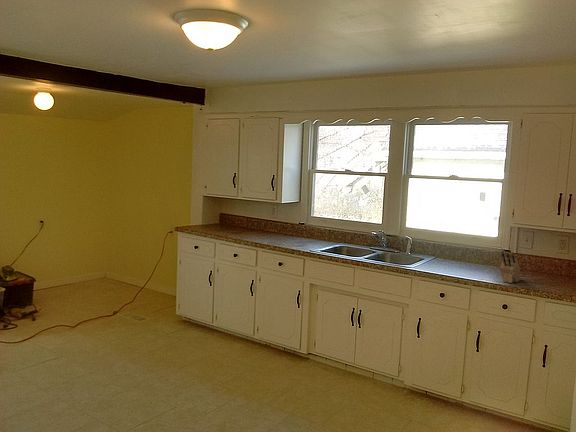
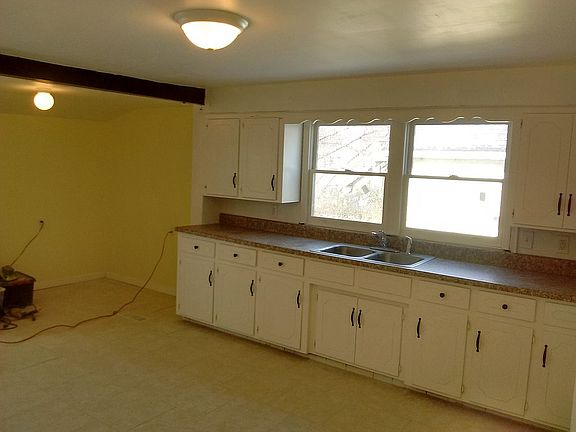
- knife block [499,250,522,284]
